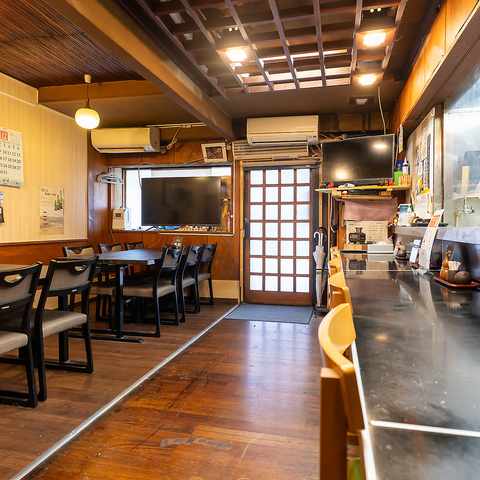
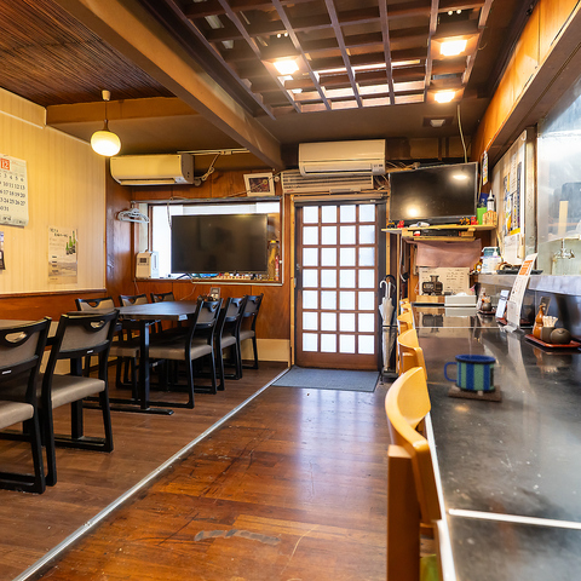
+ mug [443,317,502,402]
